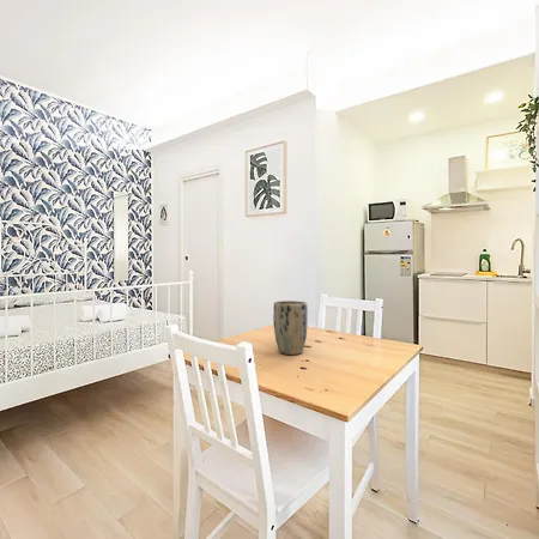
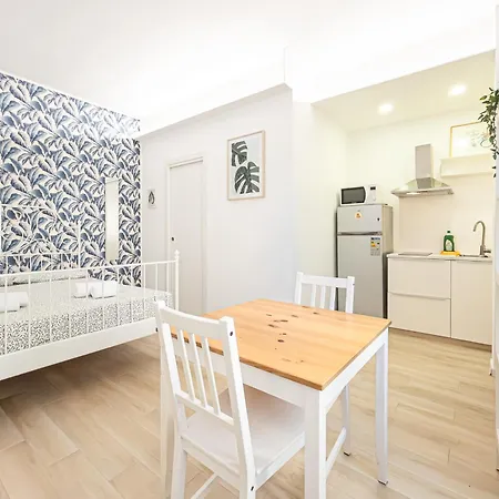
- plant pot [272,299,309,356]
